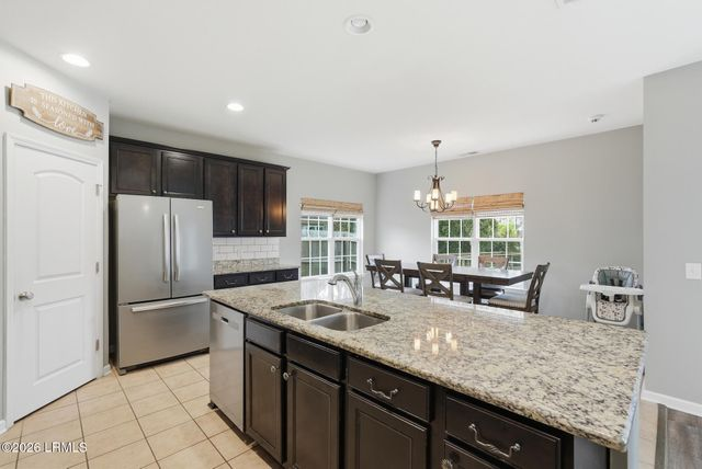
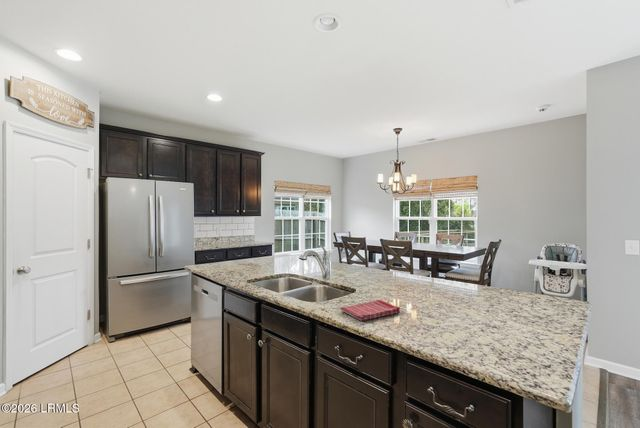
+ dish towel [339,299,401,322]
